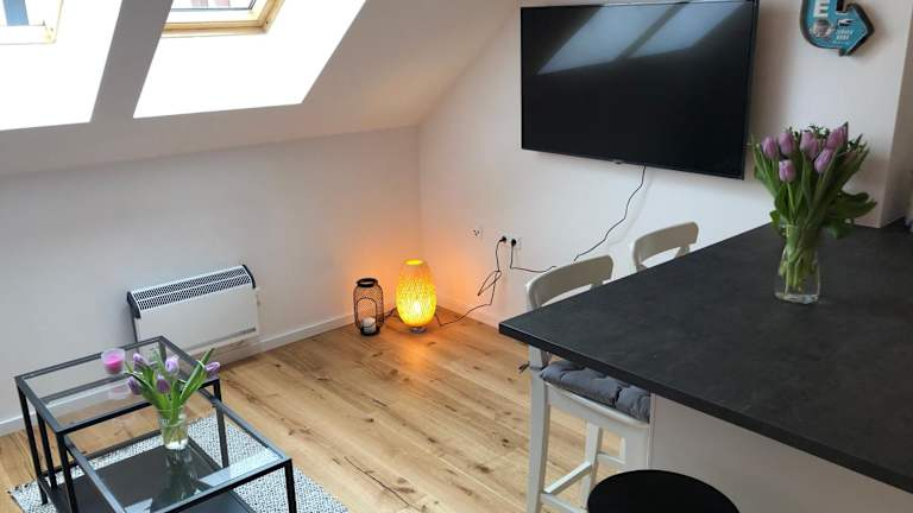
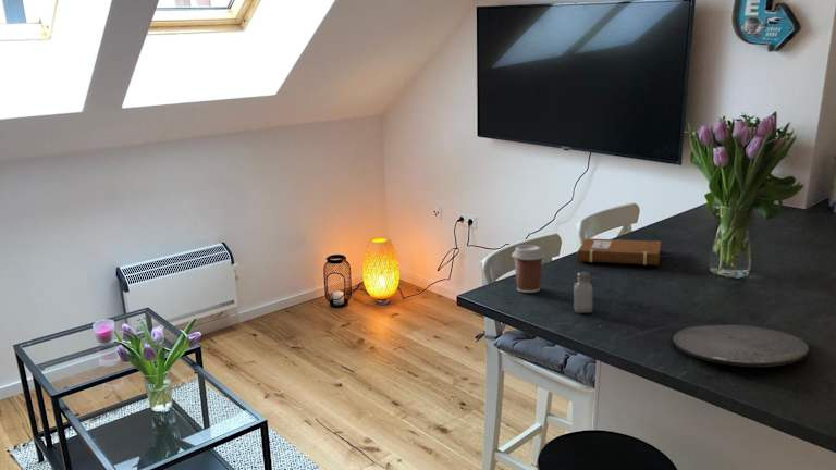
+ coffee cup [511,244,546,294]
+ notebook [577,237,662,267]
+ plate [672,323,811,368]
+ saltshaker [573,271,594,314]
